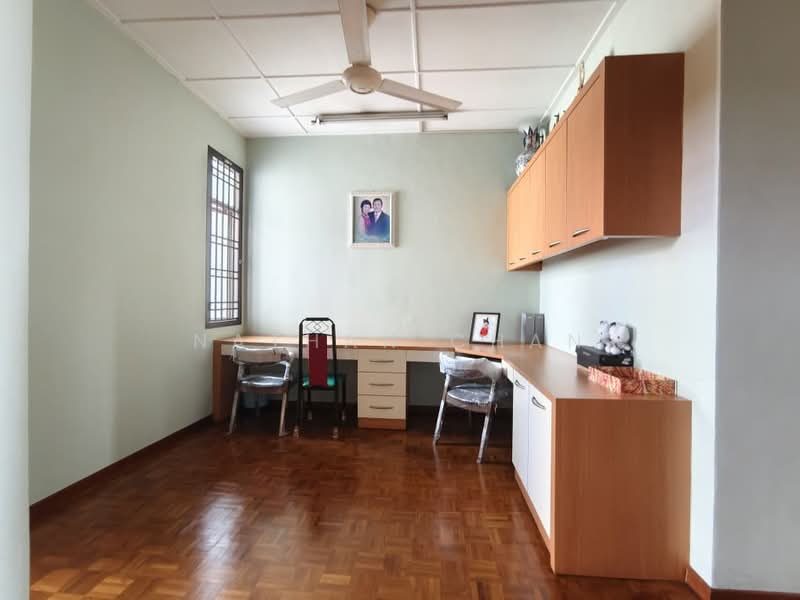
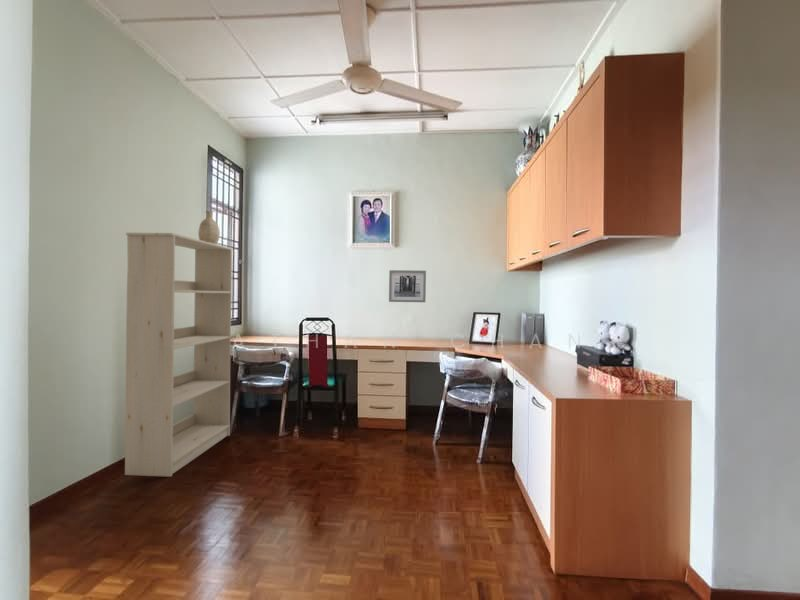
+ wall art [388,269,427,303]
+ decorative vase [197,210,221,244]
+ bookcase [124,232,234,478]
